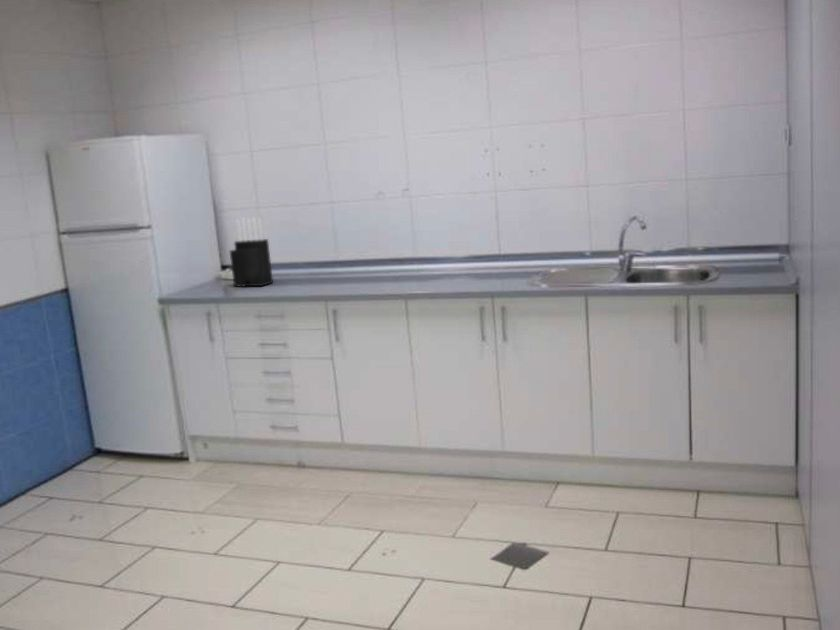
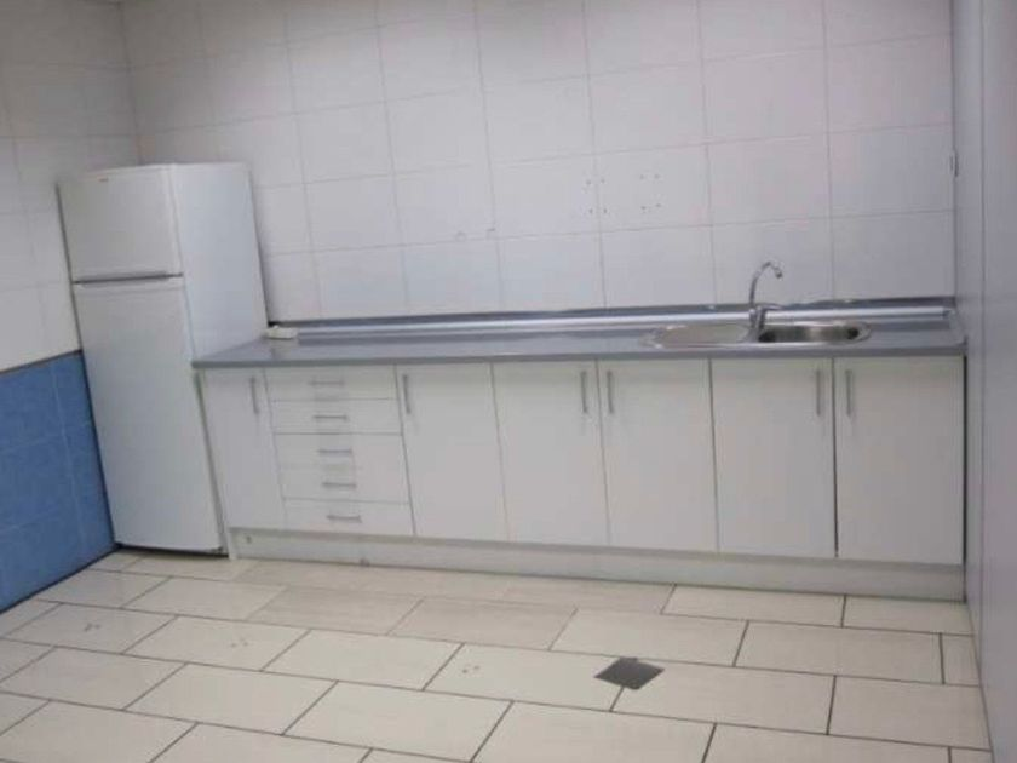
- knife block [229,216,274,288]
